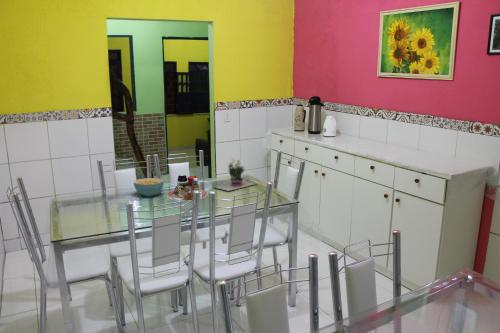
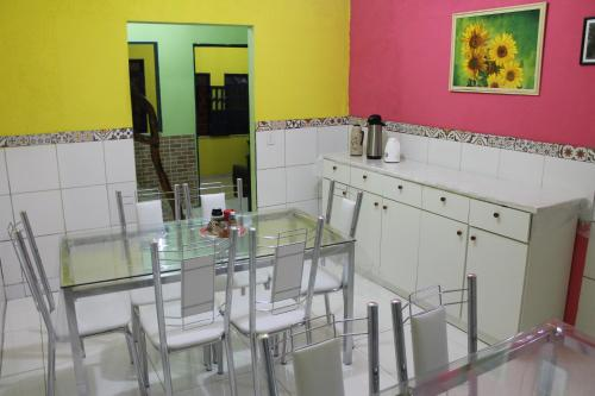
- potted flower [213,157,258,192]
- cereal bowl [133,177,165,198]
